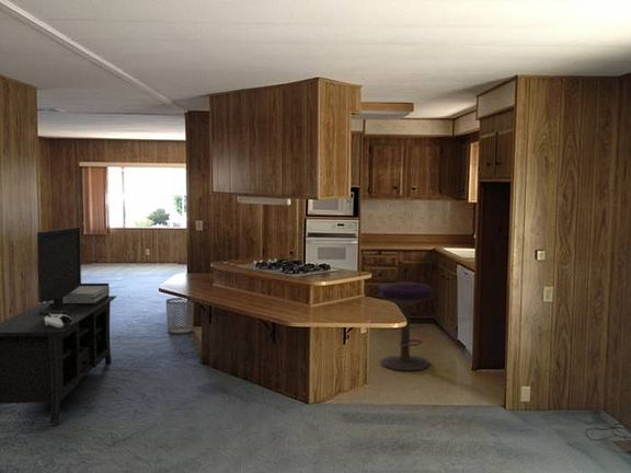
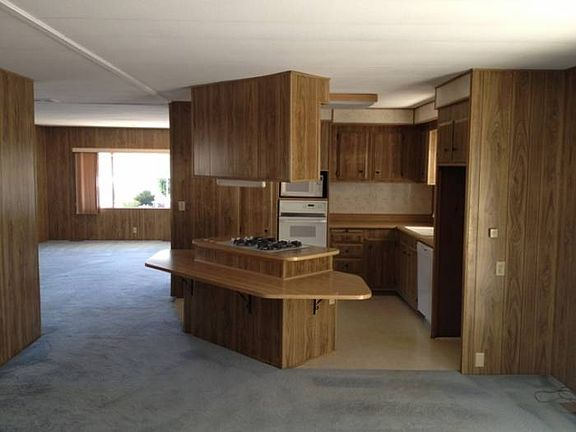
- waste bin [165,297,195,335]
- media console [0,226,118,425]
- stool [379,280,434,371]
